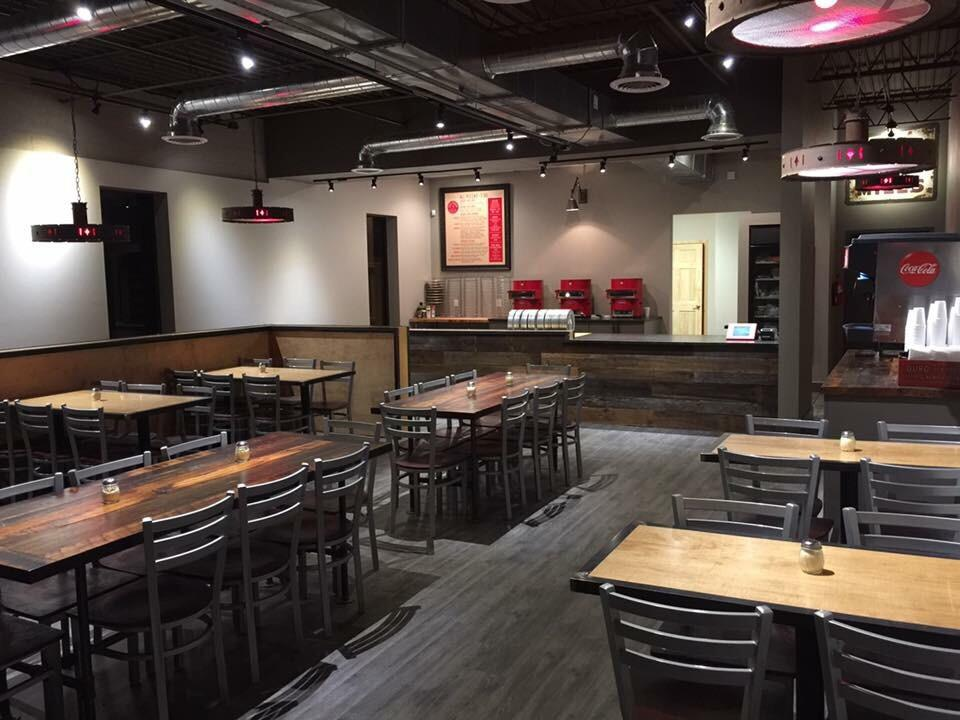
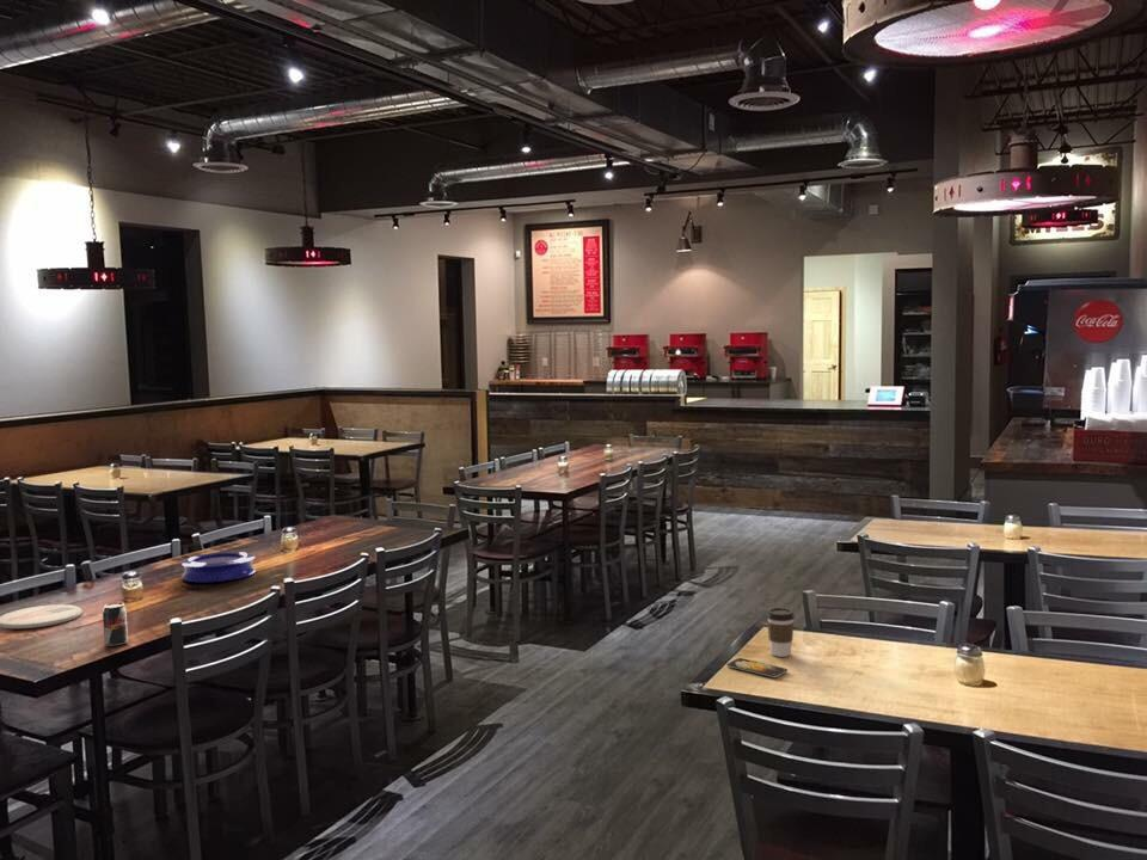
+ plate [0,603,85,631]
+ plate [179,551,257,584]
+ coffee cup [766,607,796,658]
+ beverage can [102,602,129,647]
+ smartphone [725,657,789,678]
